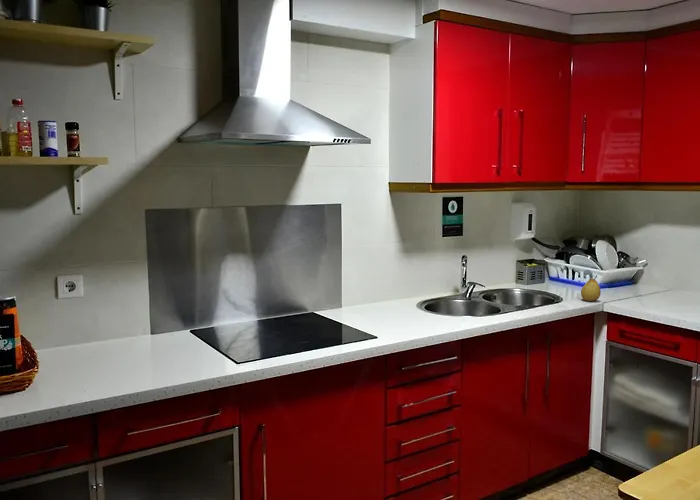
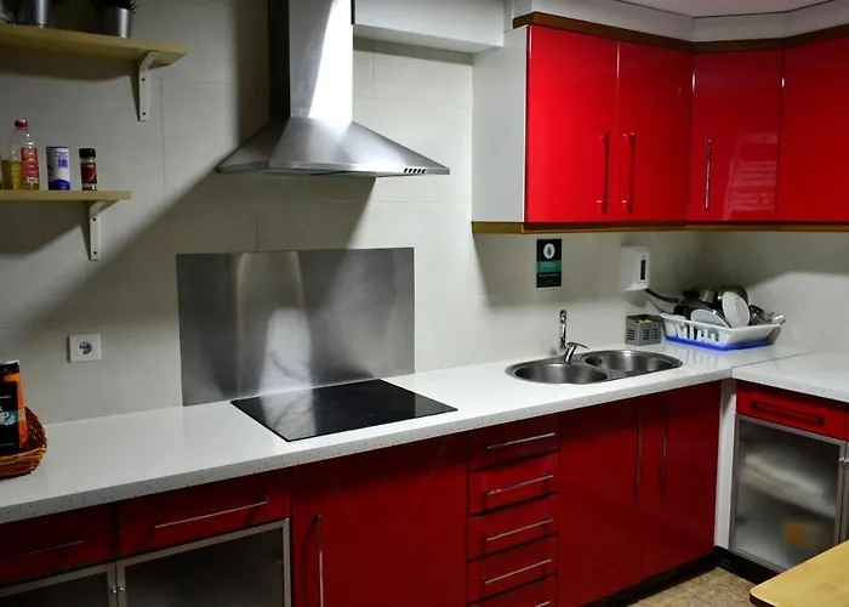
- fruit [580,275,602,302]
